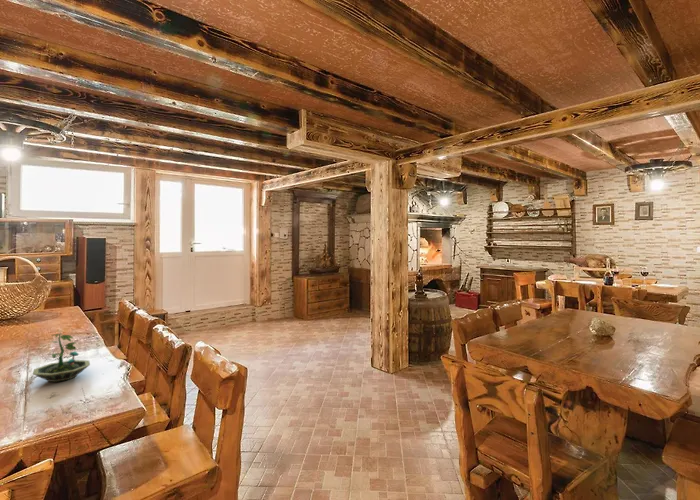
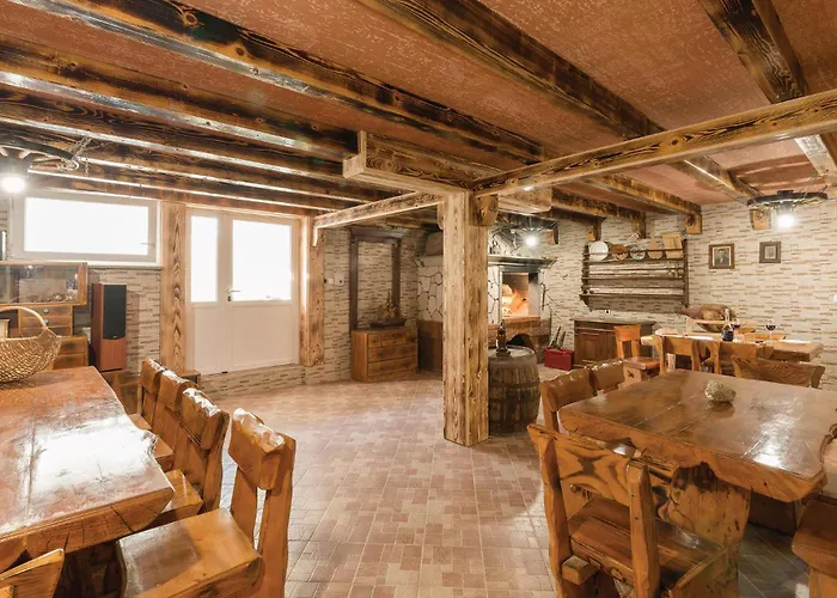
- terrarium [32,332,91,383]
